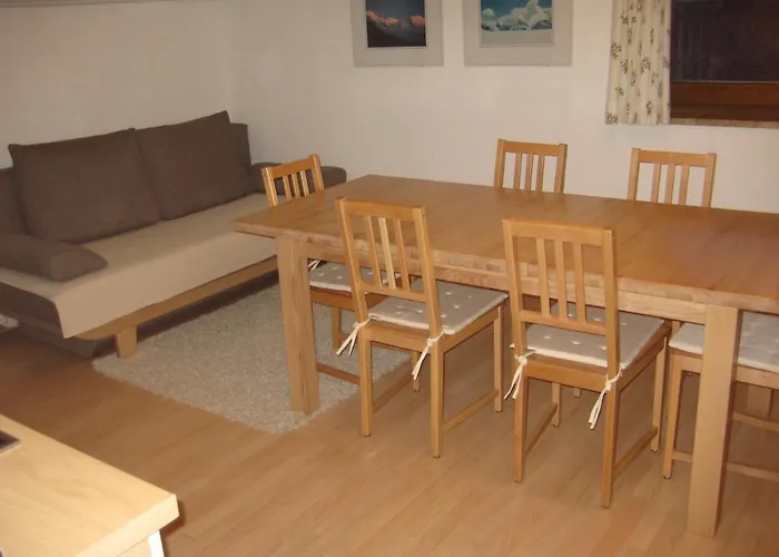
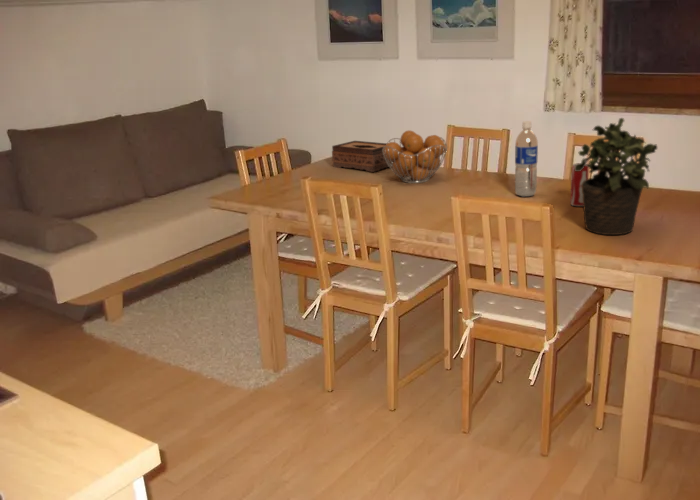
+ fruit basket [382,129,448,184]
+ water bottle [514,120,539,198]
+ tissue box [331,140,394,173]
+ potted plant [575,117,658,236]
+ beverage can [569,162,589,207]
